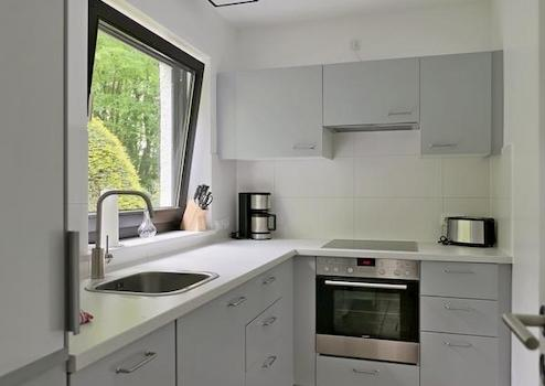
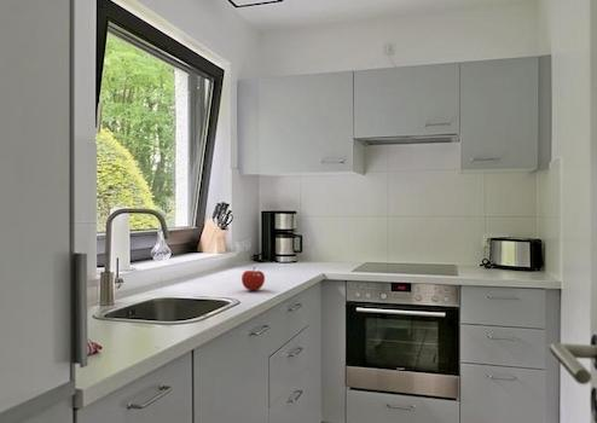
+ fruit [240,266,266,291]
